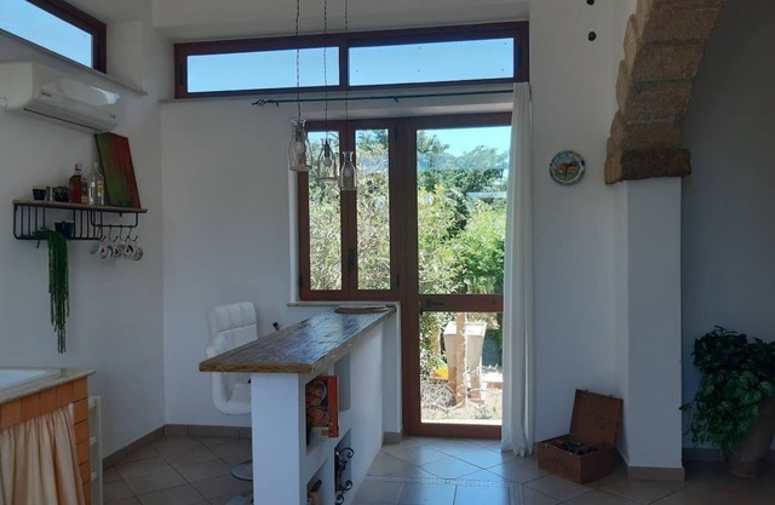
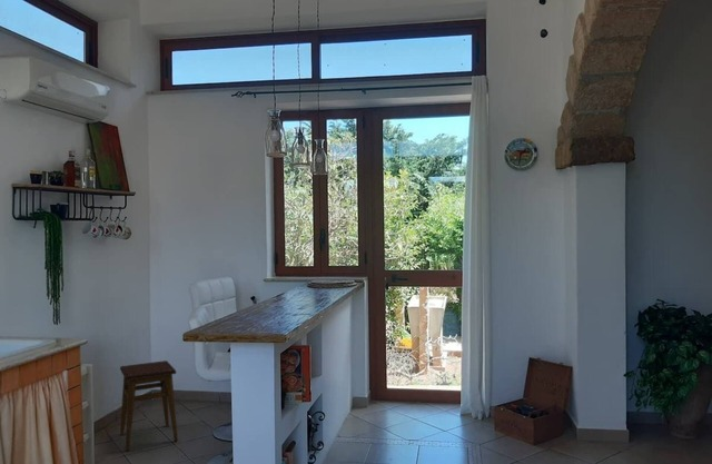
+ stool [119,359,179,452]
